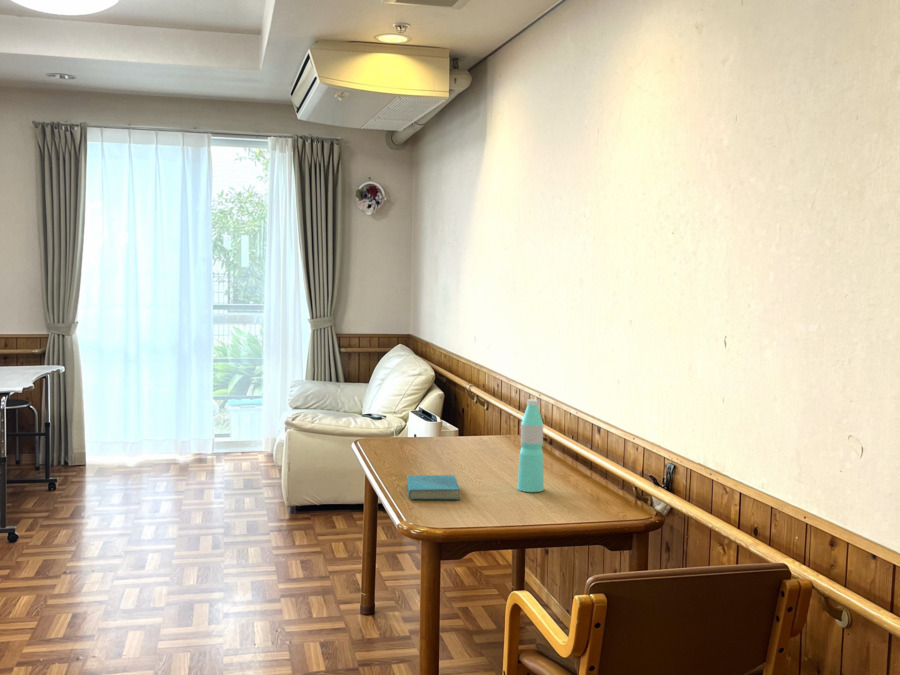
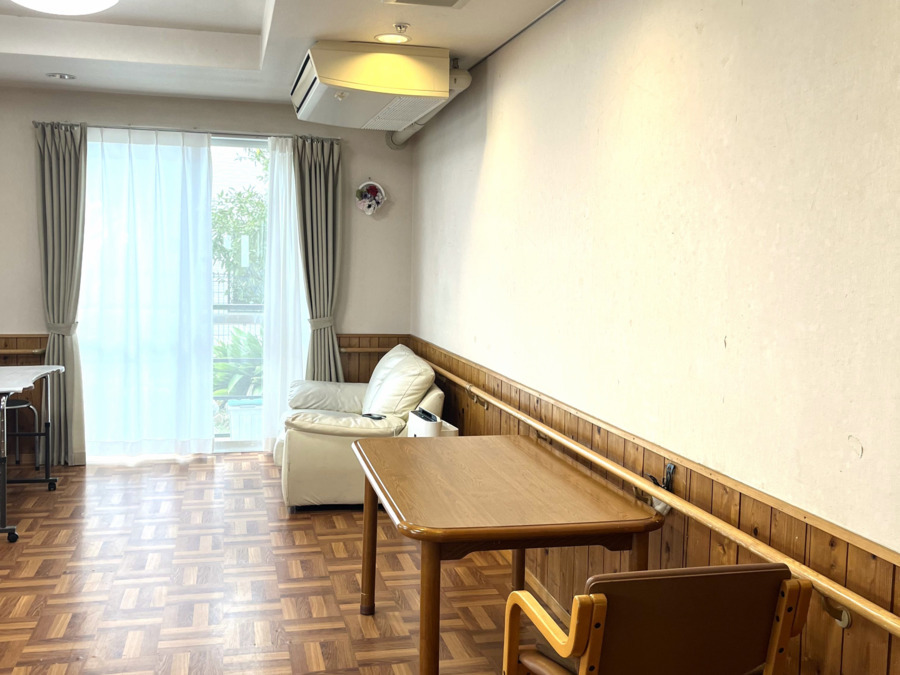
- book [406,474,461,500]
- water bottle [516,398,545,493]
